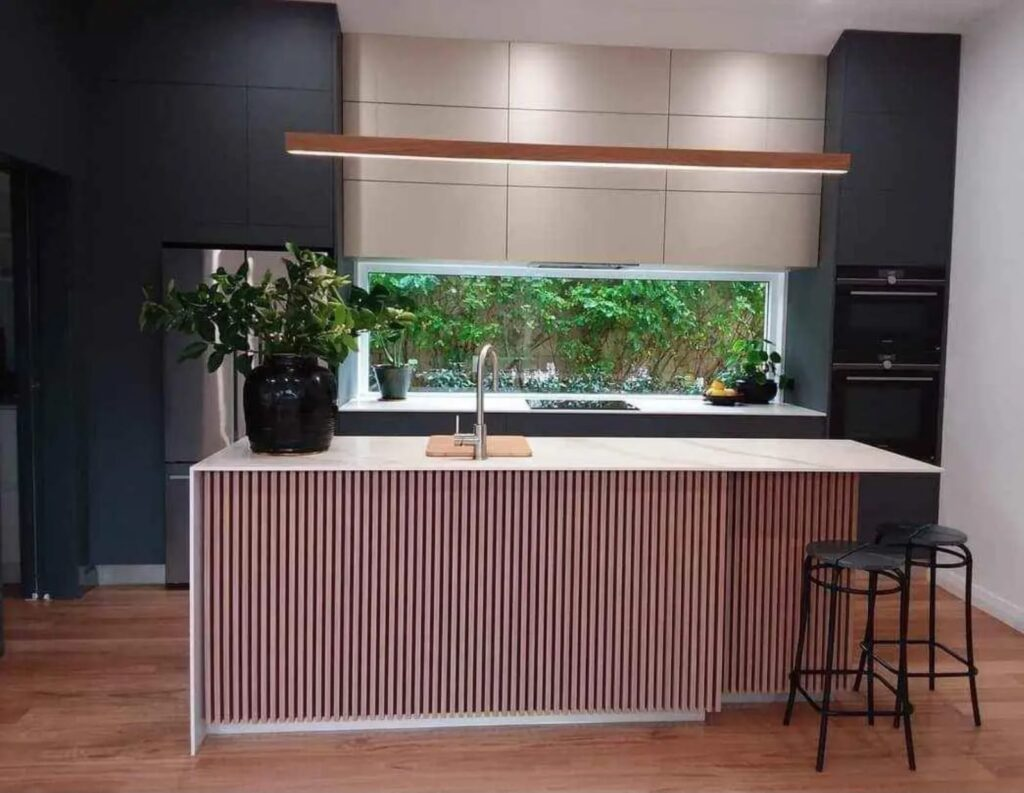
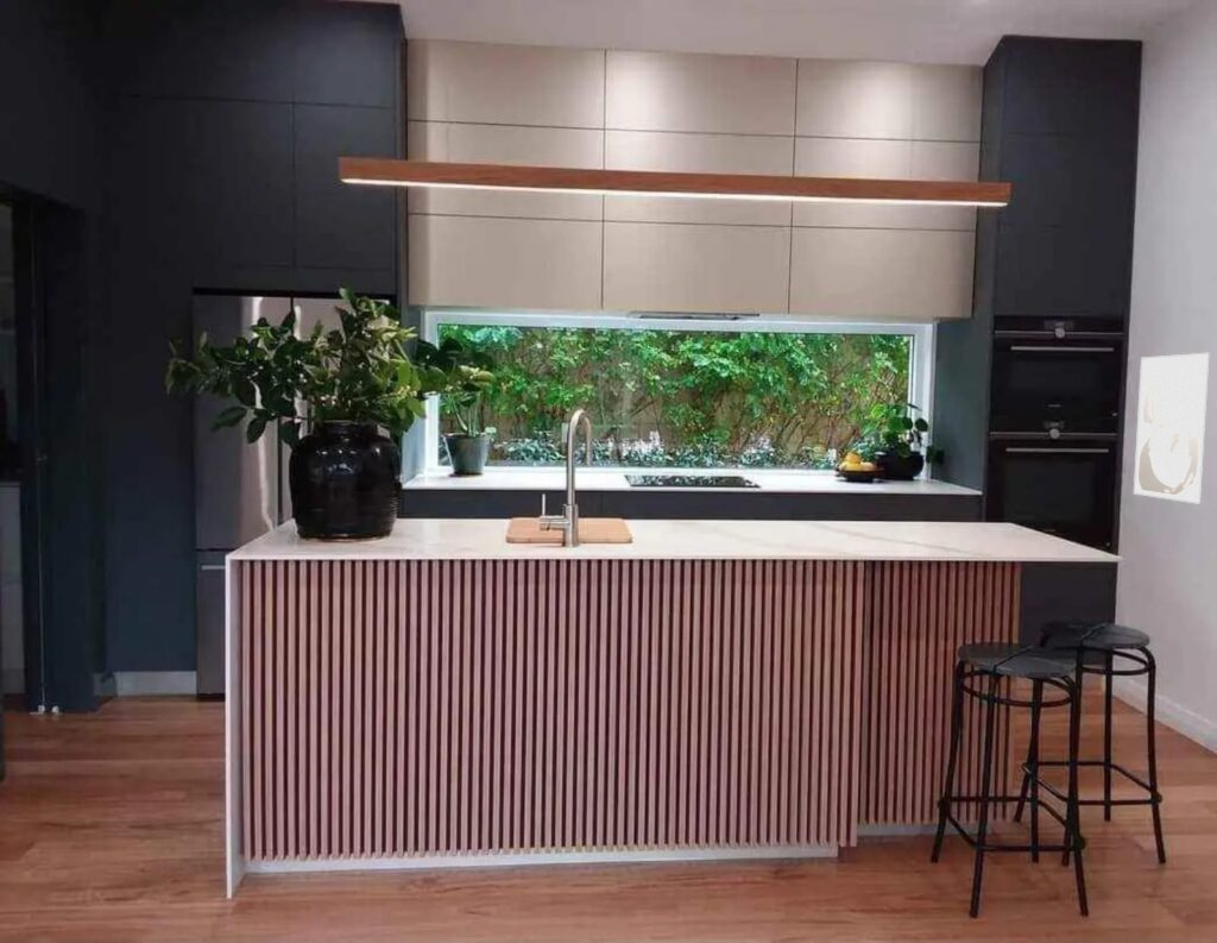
+ wall art [1133,352,1210,505]
